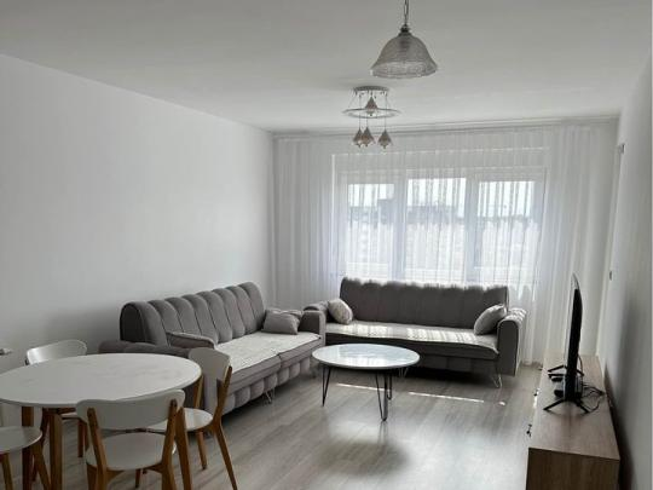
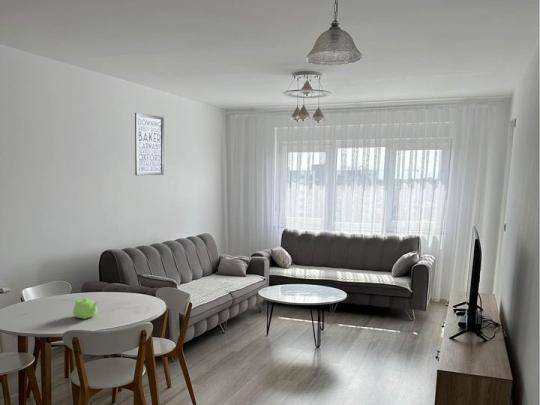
+ wall art [134,112,165,176]
+ teapot [72,297,98,320]
